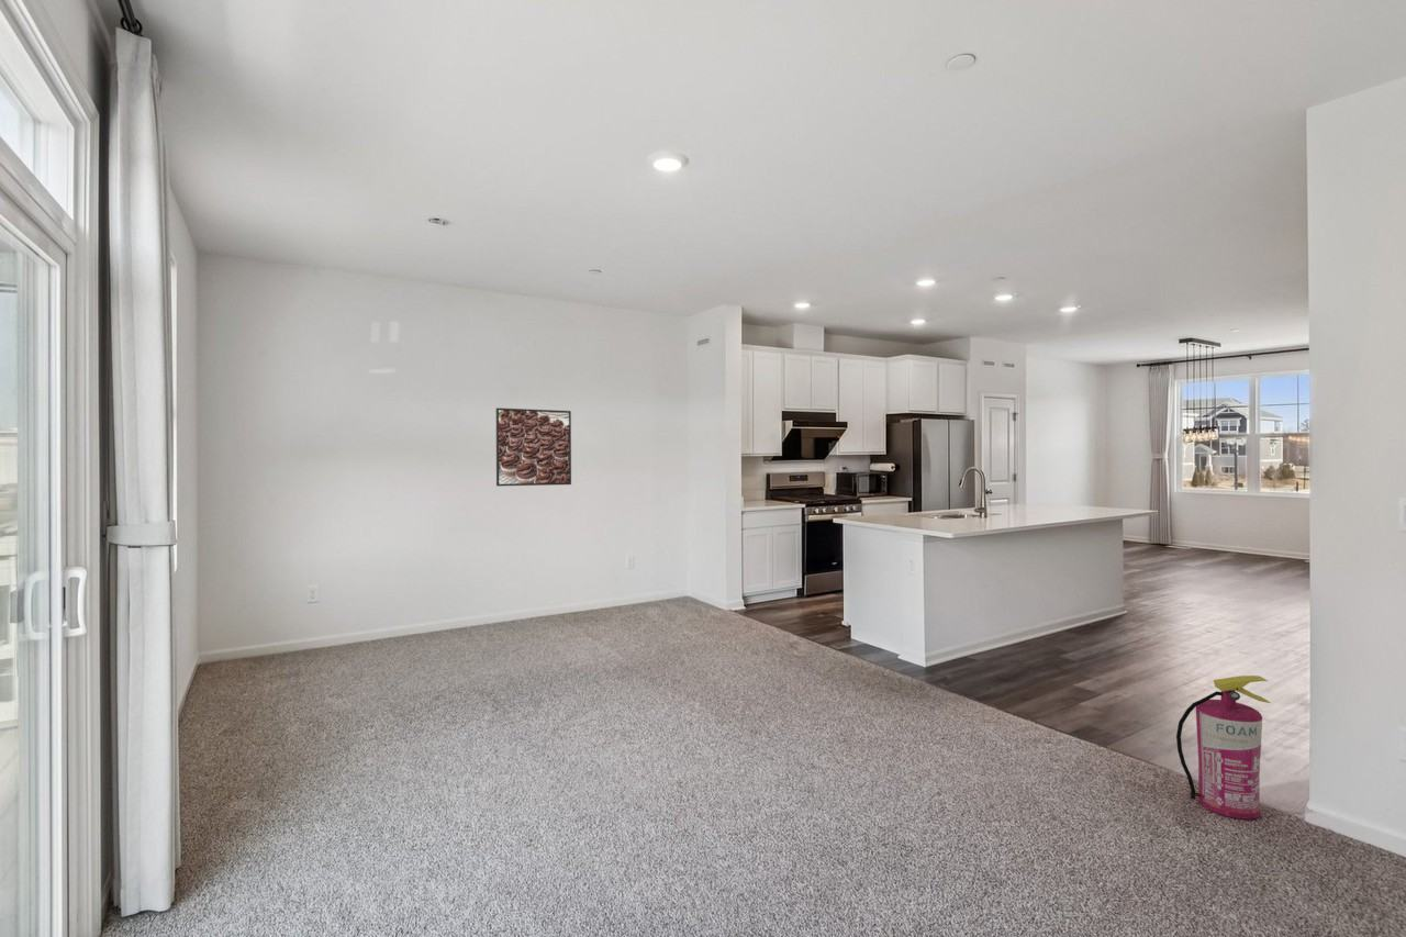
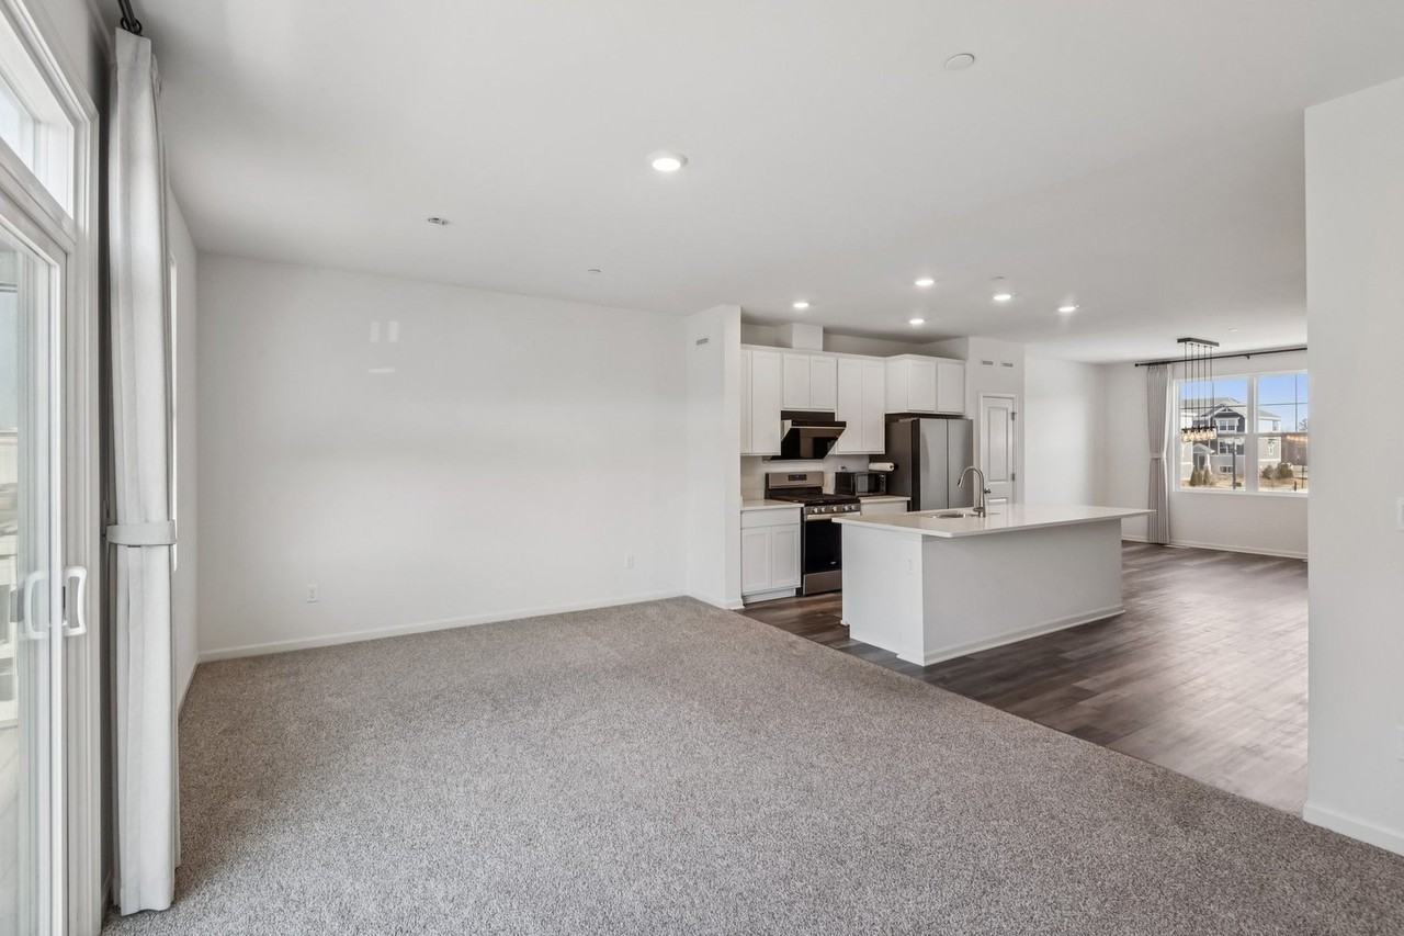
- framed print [495,406,572,487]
- fire extinguisher [1175,674,1272,821]
